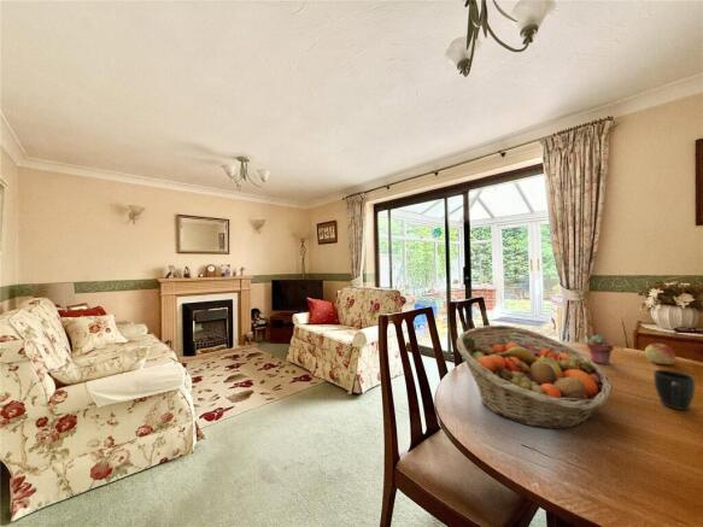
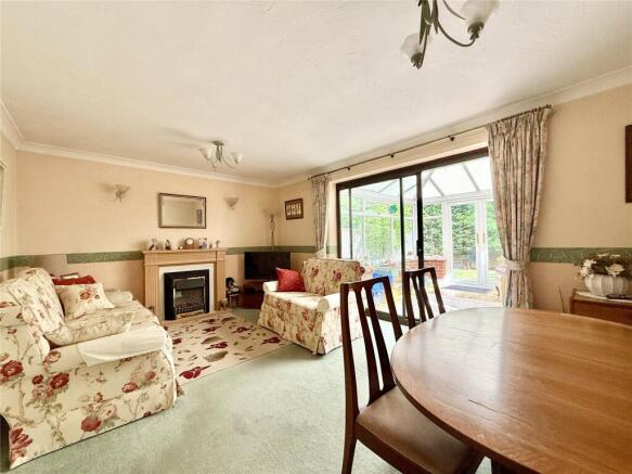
- fruit basket [456,324,614,431]
- mug [652,369,696,411]
- potted succulent [585,334,615,365]
- apple [644,342,676,365]
